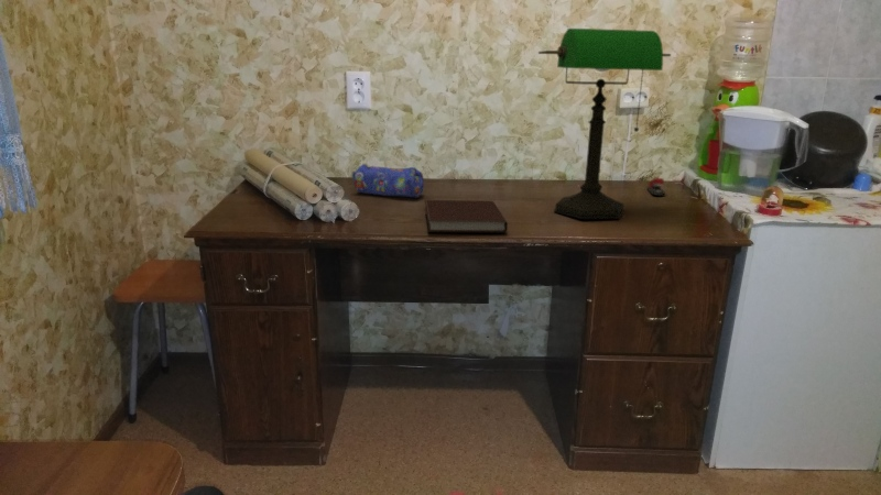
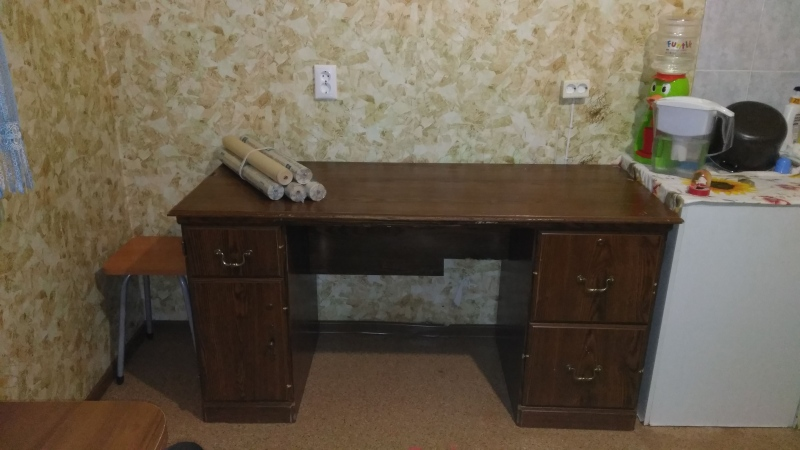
- stapler [645,177,665,197]
- notebook [424,199,509,233]
- desk lamp [537,28,672,220]
- pencil case [349,162,425,199]
